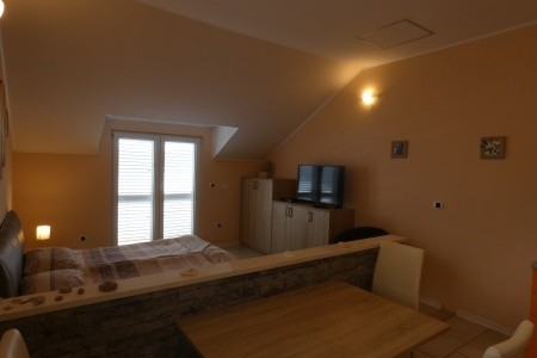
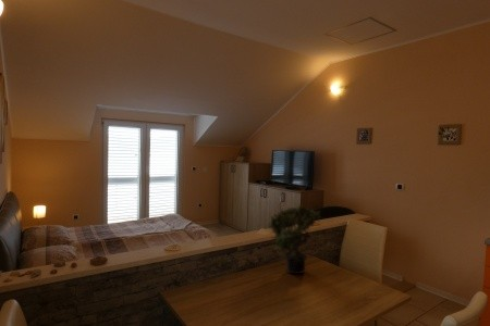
+ potted plant [267,203,323,275]
